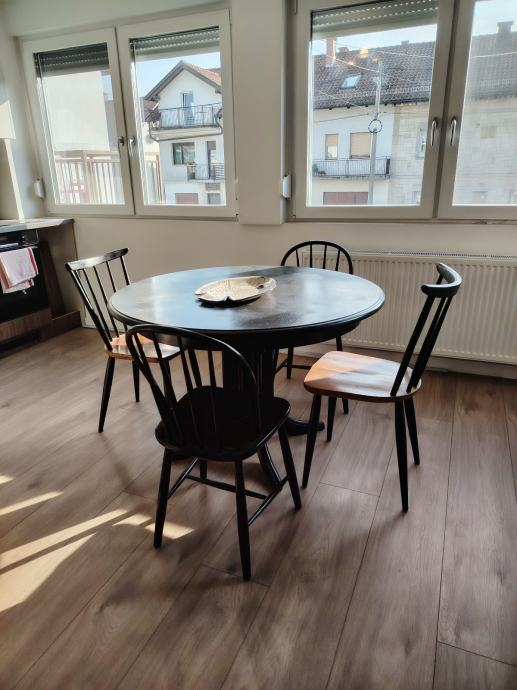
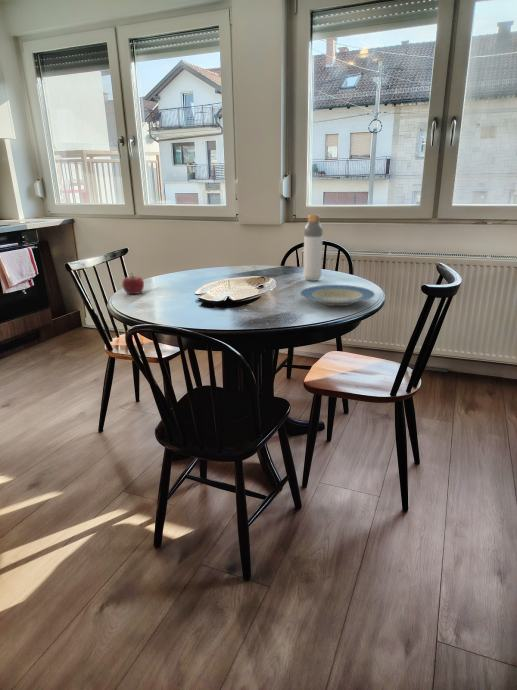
+ plate [299,284,376,307]
+ fruit [121,272,145,295]
+ bottle [303,213,324,282]
